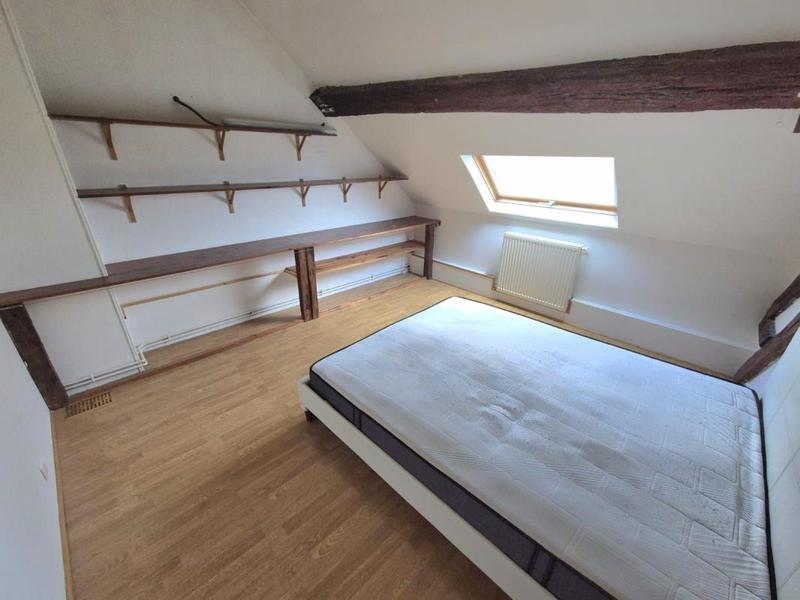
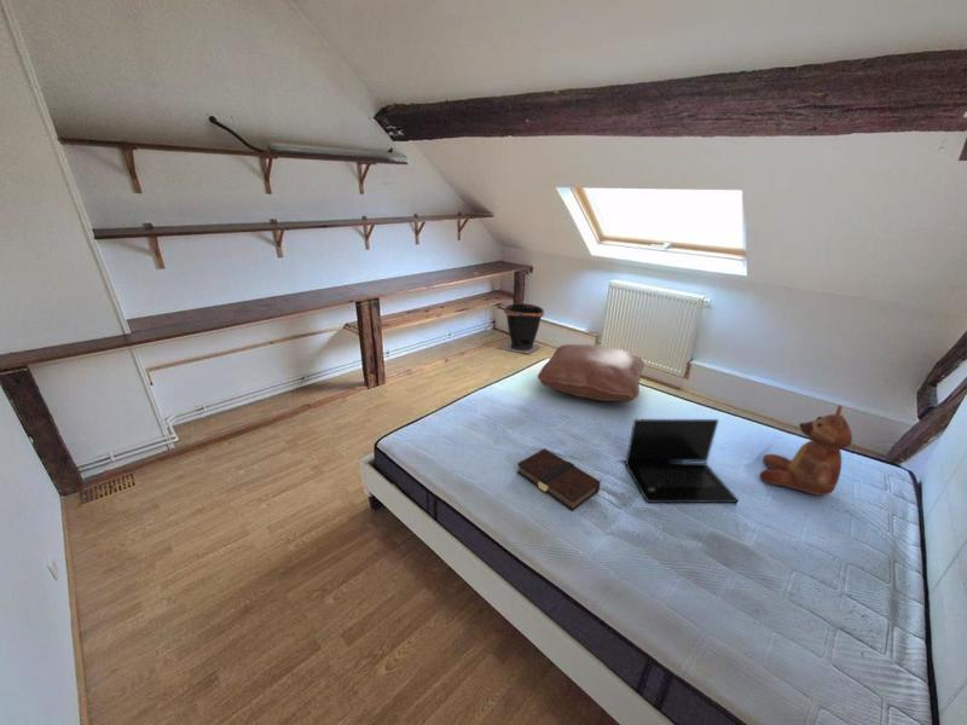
+ book [516,447,602,512]
+ pillow [537,343,645,402]
+ laptop [625,418,740,504]
+ waste bin [498,300,545,355]
+ teddy bear [759,404,853,497]
